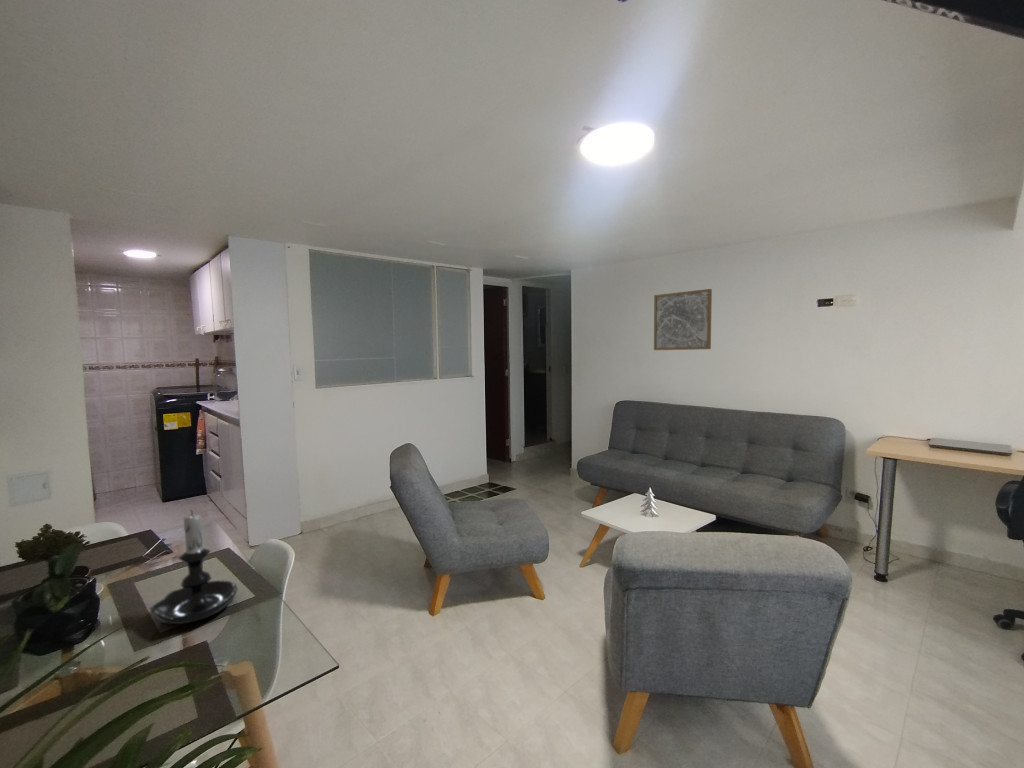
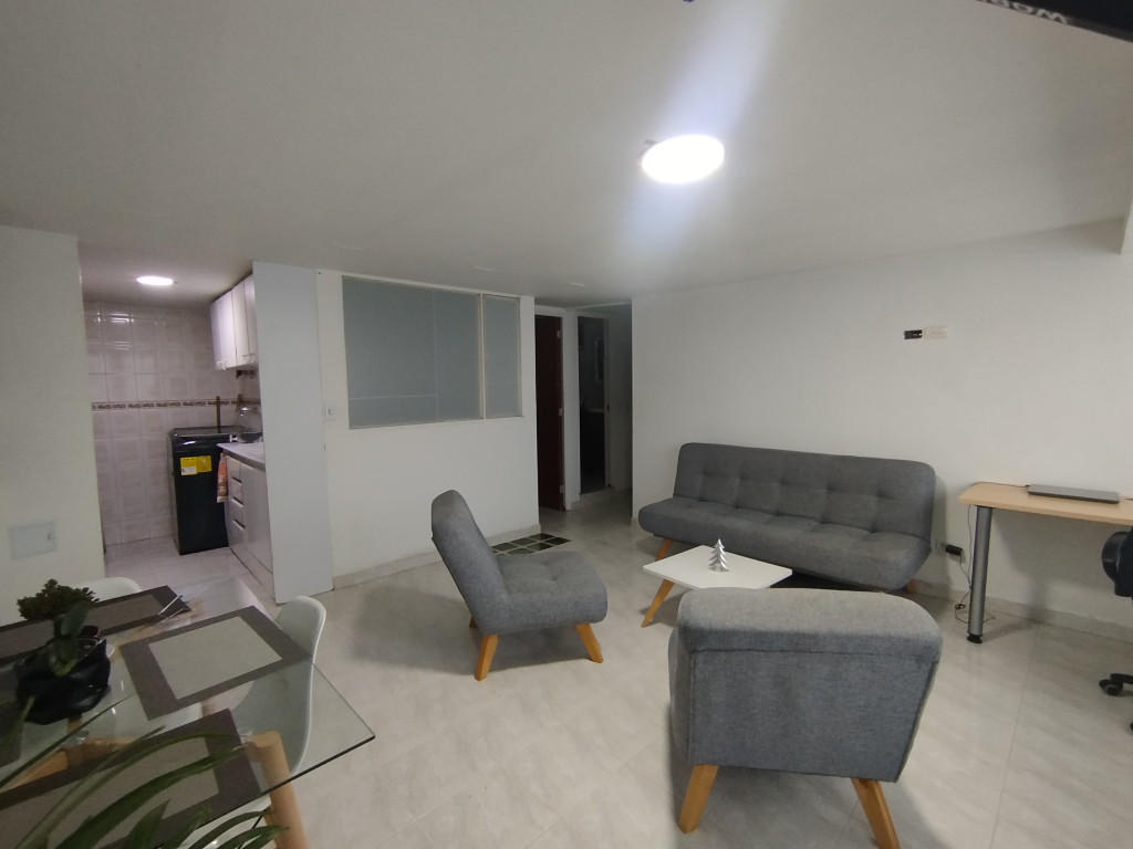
- candle holder [148,509,239,625]
- wall art [653,288,713,351]
